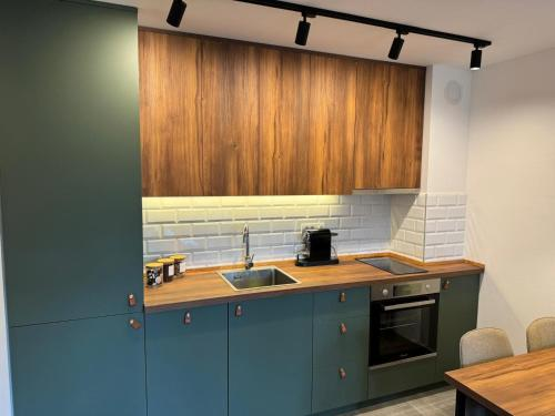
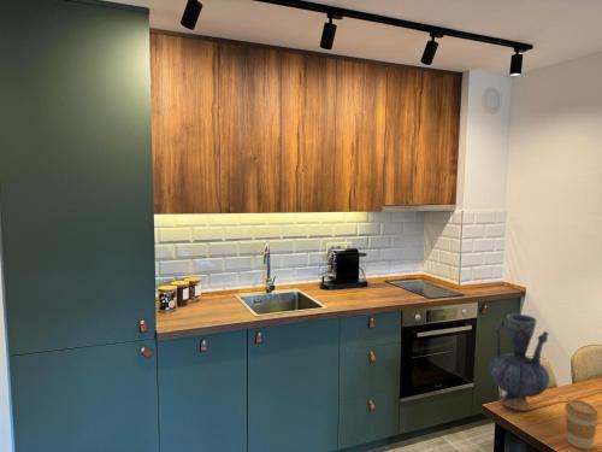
+ vase [488,313,550,412]
+ coffee cup [563,399,600,451]
